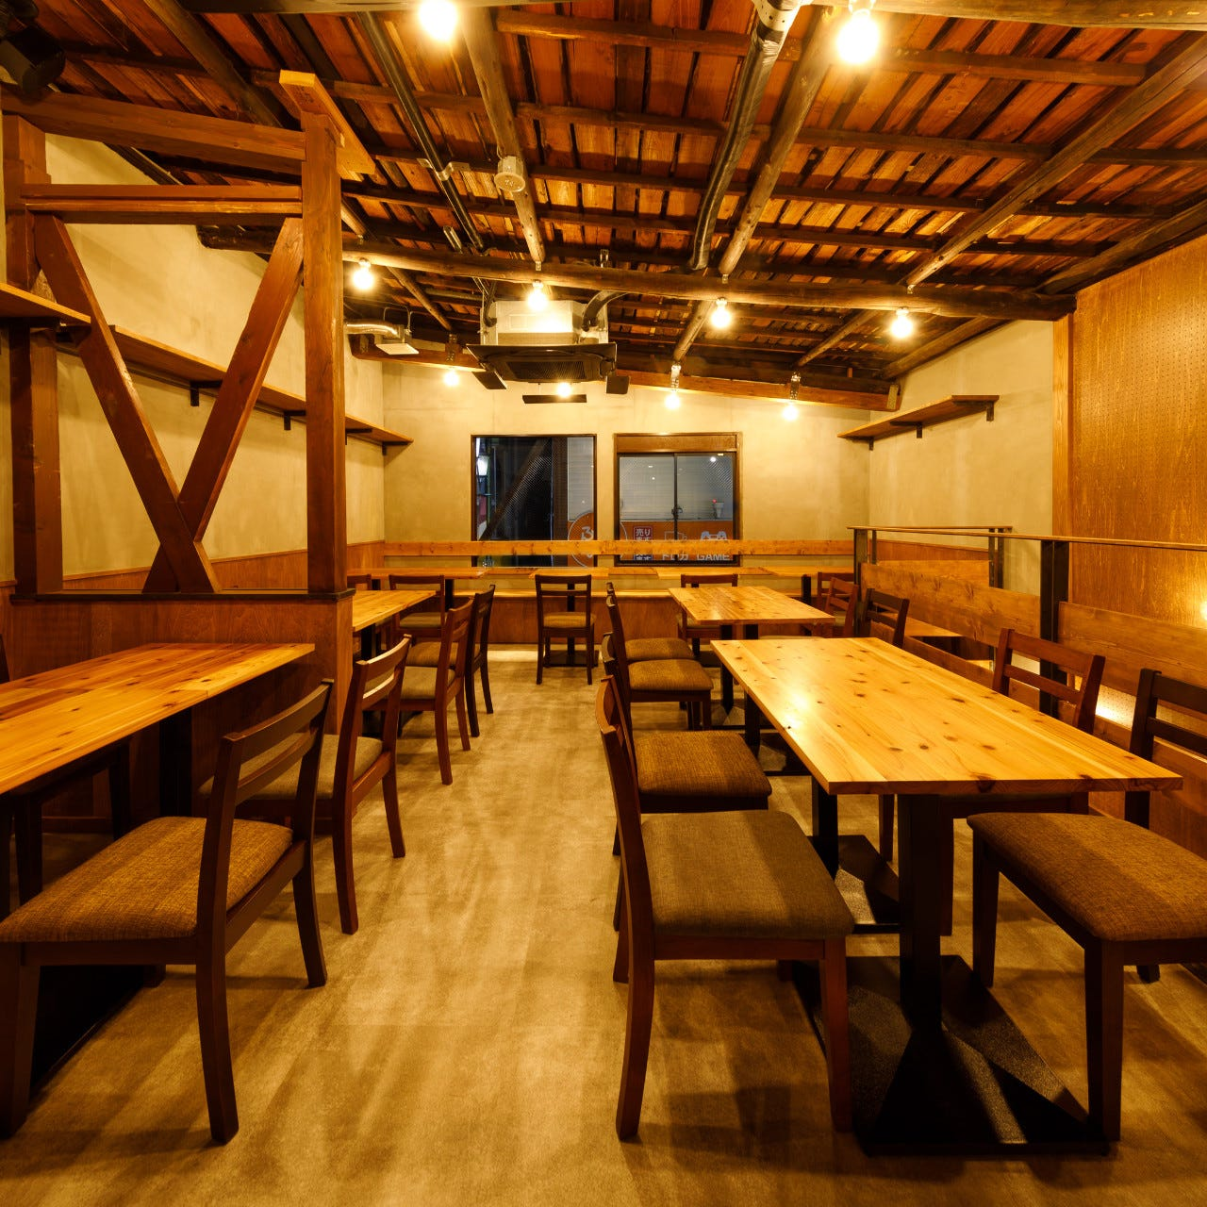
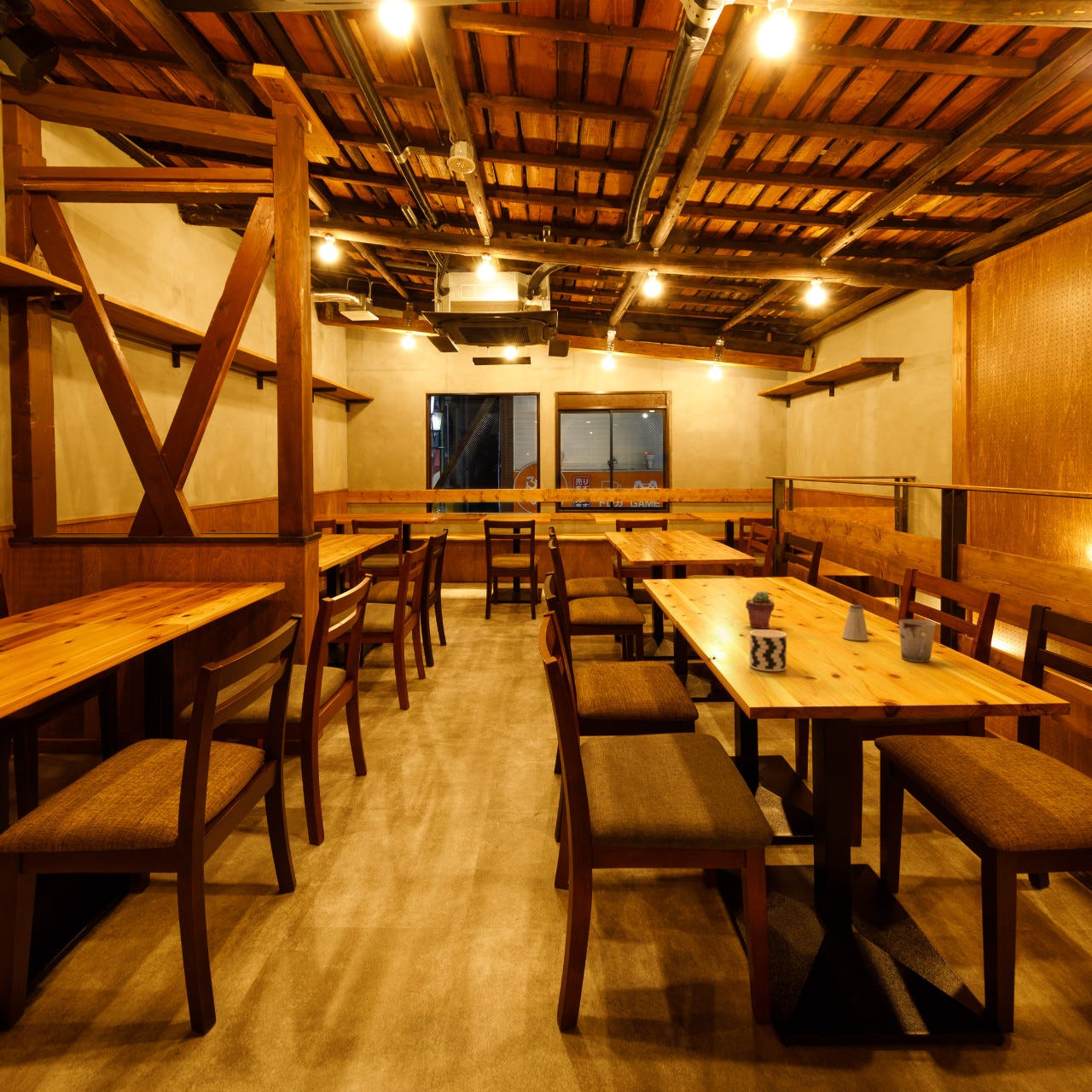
+ potted succulent [745,590,775,630]
+ cup [749,629,787,672]
+ cup [898,619,937,663]
+ saltshaker [841,604,869,642]
